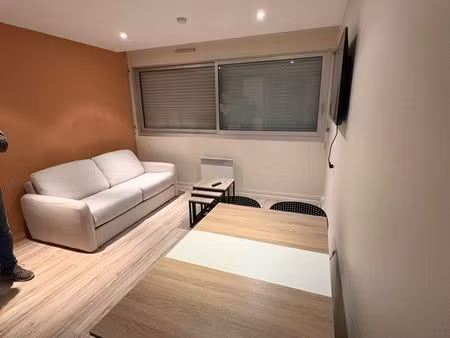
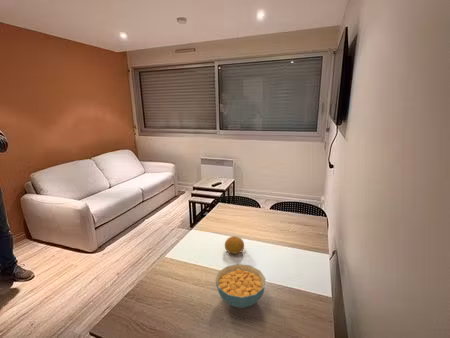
+ cereal bowl [214,263,266,309]
+ fruit [224,235,245,255]
